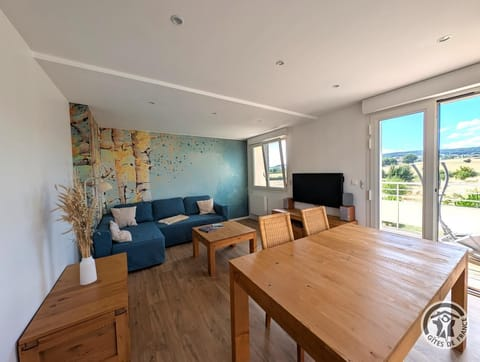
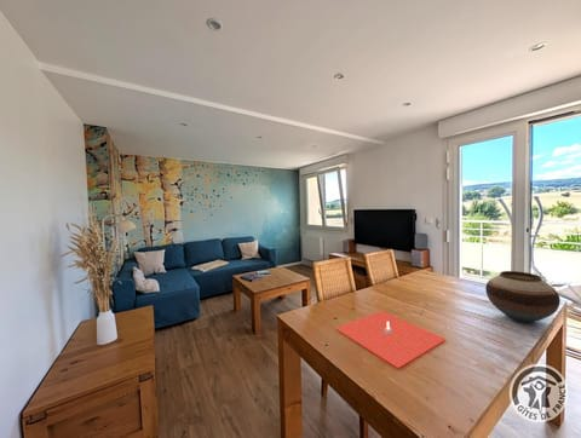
+ vase [484,270,562,324]
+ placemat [335,310,447,369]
